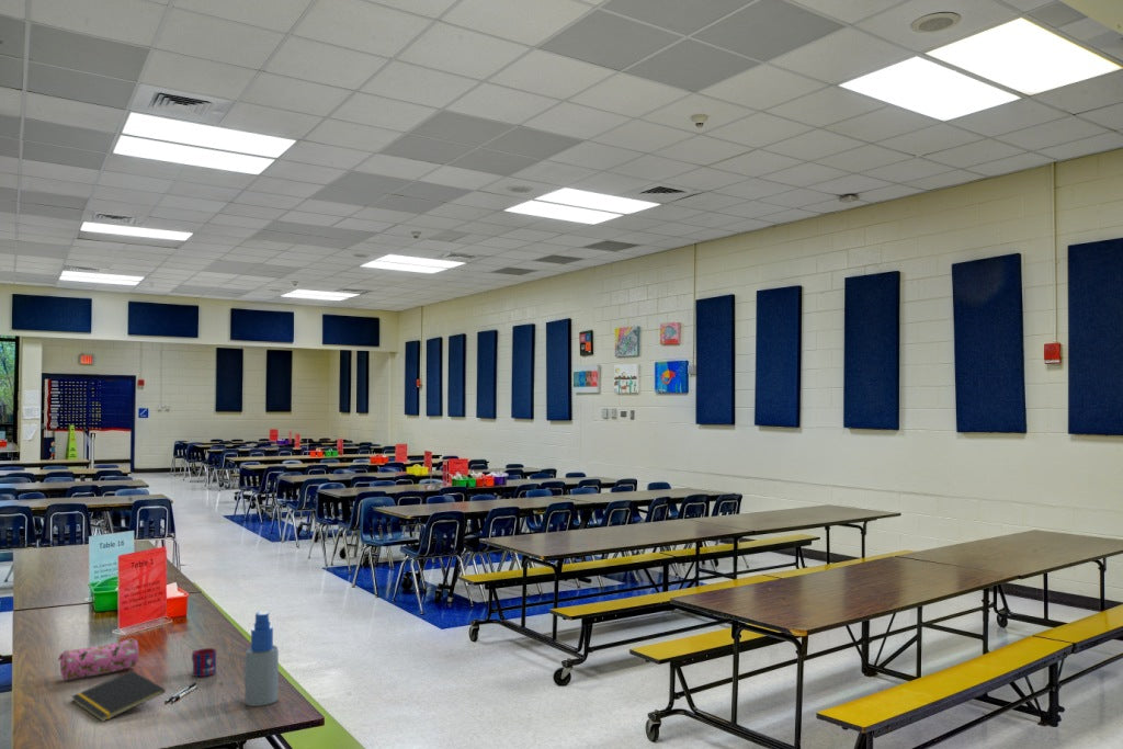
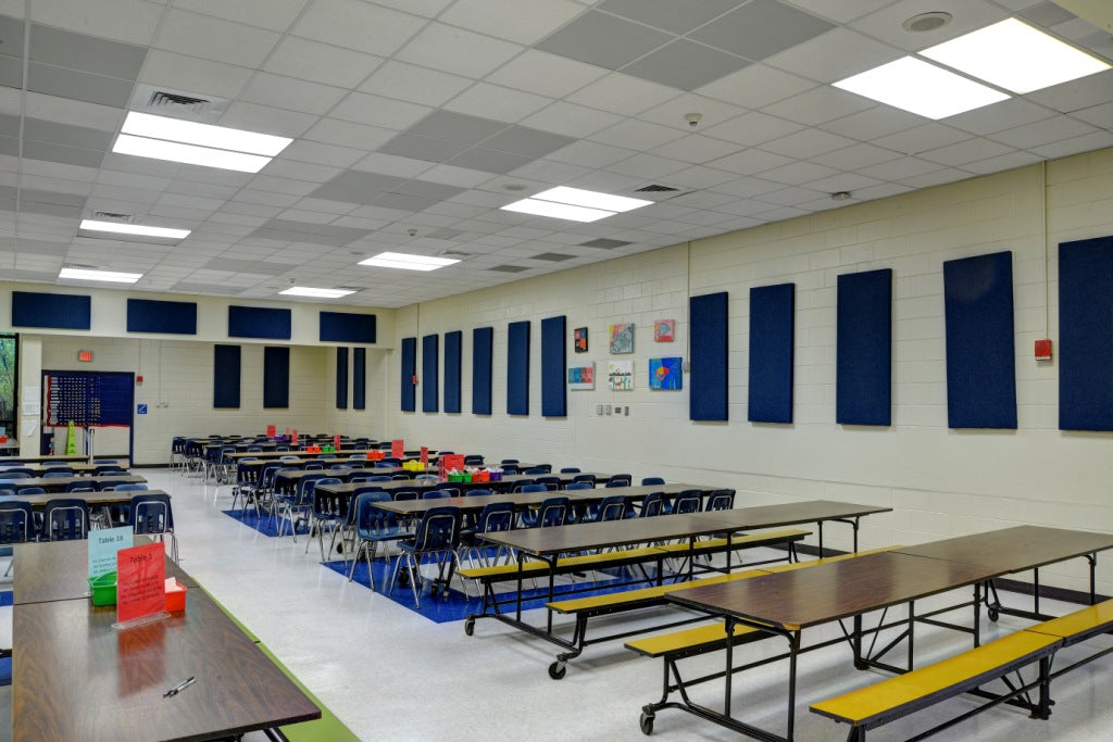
- mug [191,647,217,678]
- spray bottle [243,610,280,707]
- pencil case [57,637,140,681]
- notepad [70,670,167,723]
